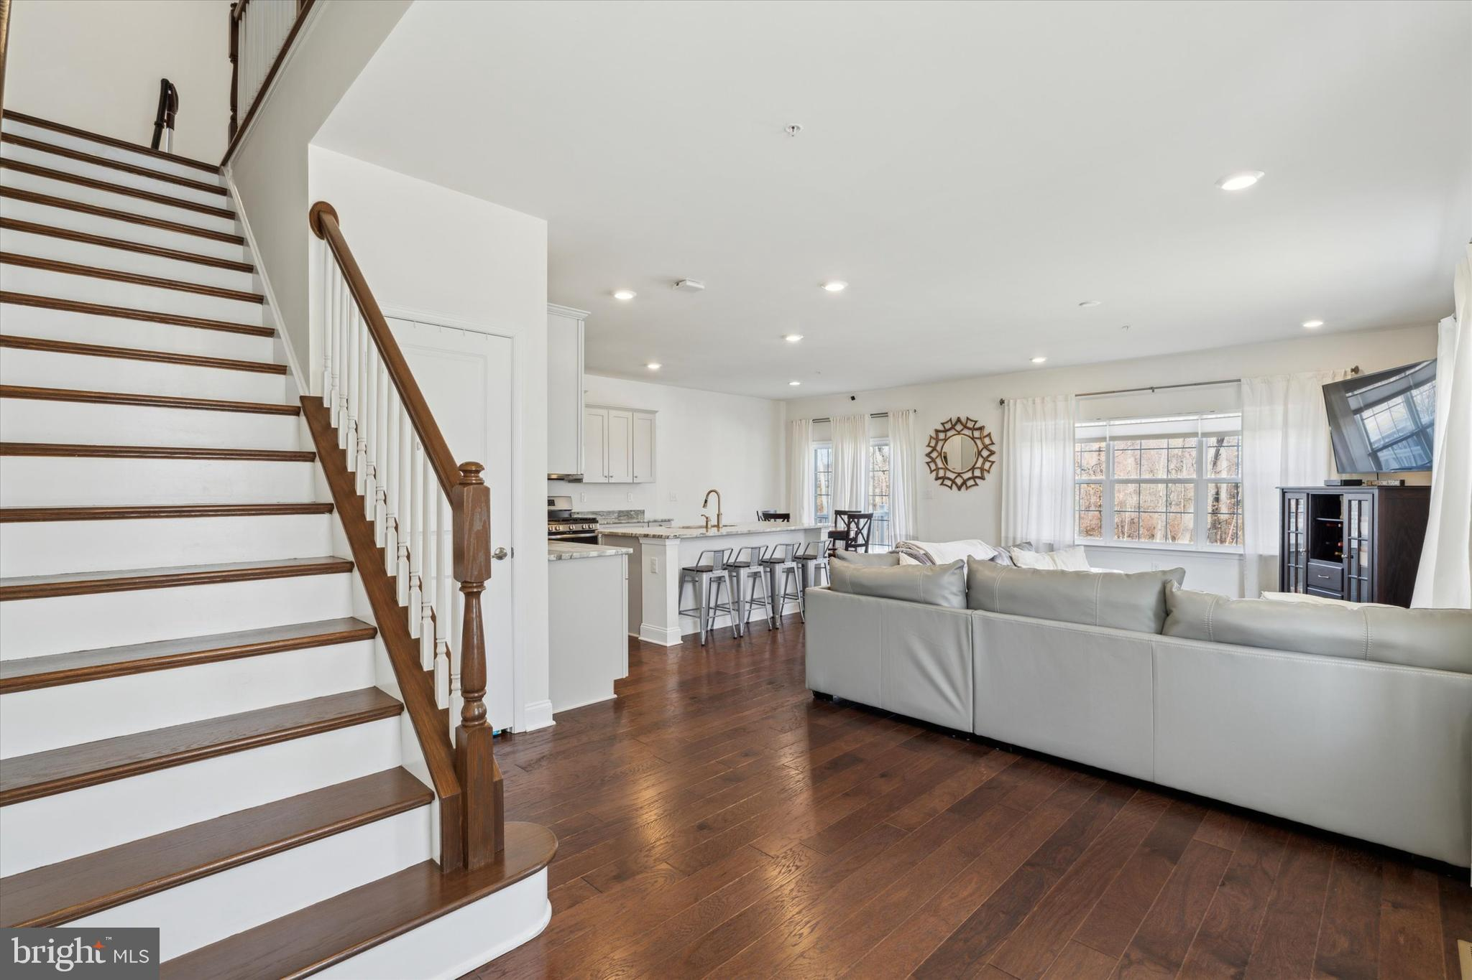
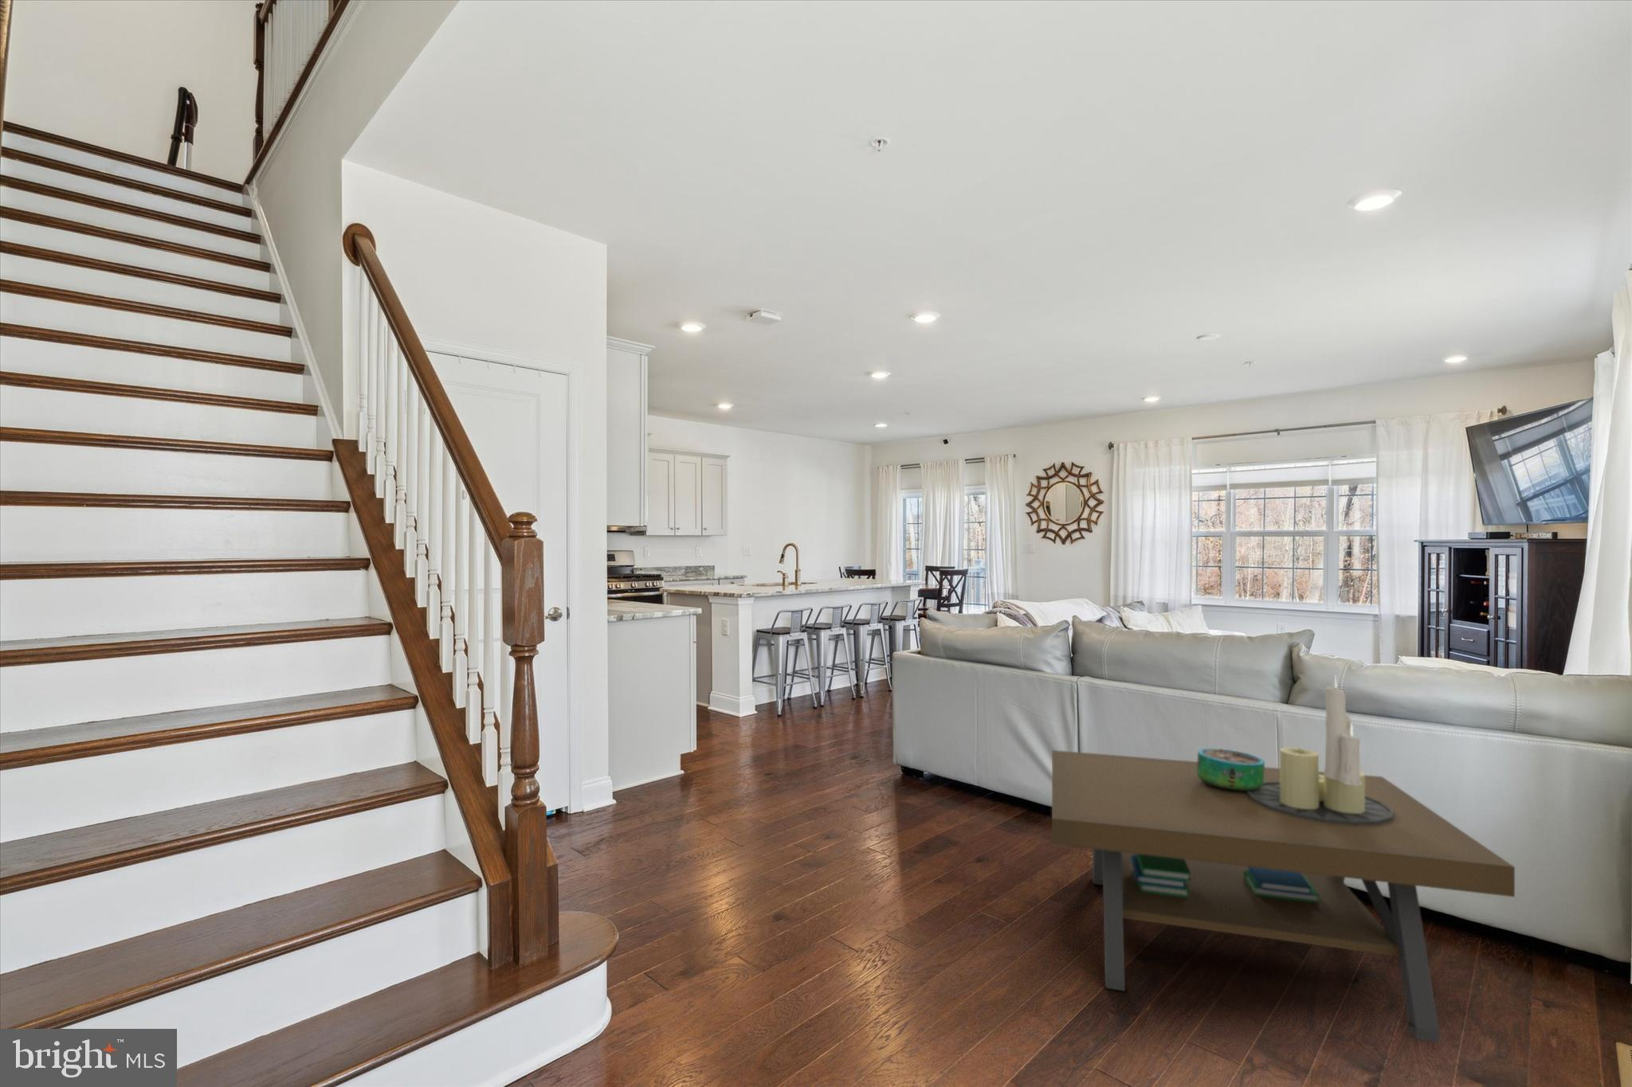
+ candle [1324,675,1361,786]
+ coffee table [1051,747,1516,1045]
+ decorative bowl [1196,747,1266,791]
